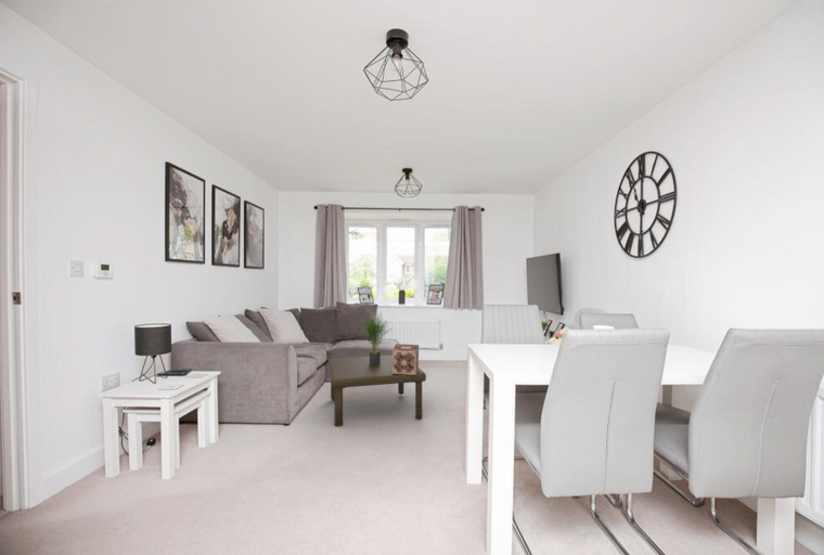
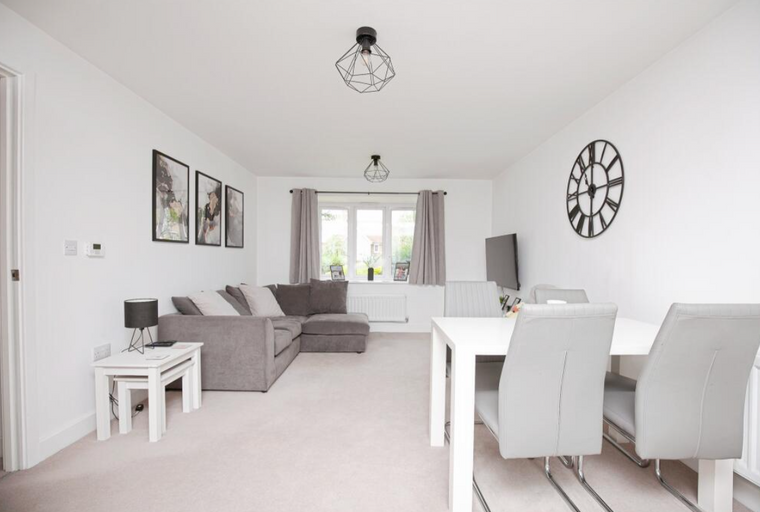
- potted plant [358,312,395,365]
- decorative box [391,343,420,375]
- coffee table [327,354,427,428]
